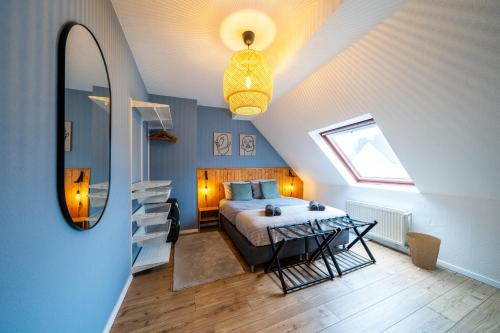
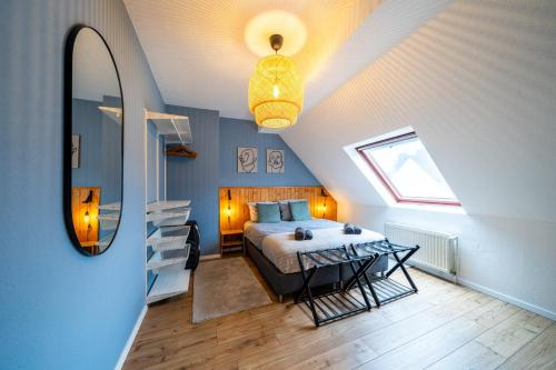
- trash can [405,231,442,271]
